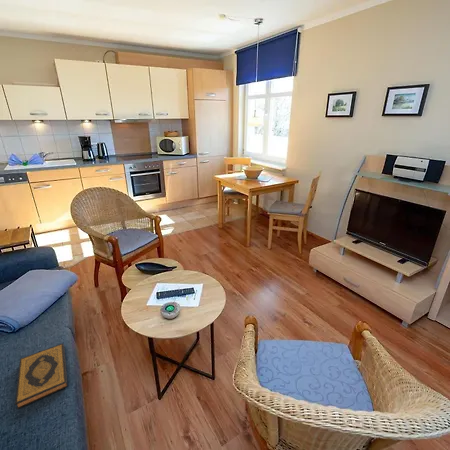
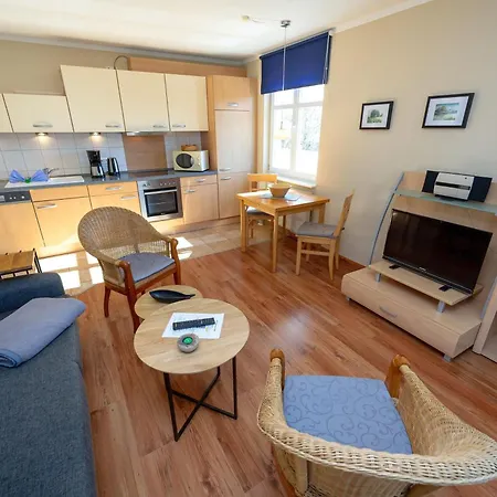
- hardback book [14,343,68,410]
